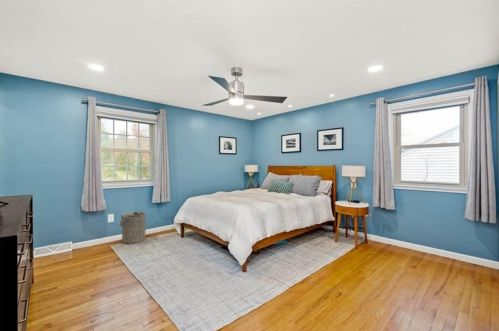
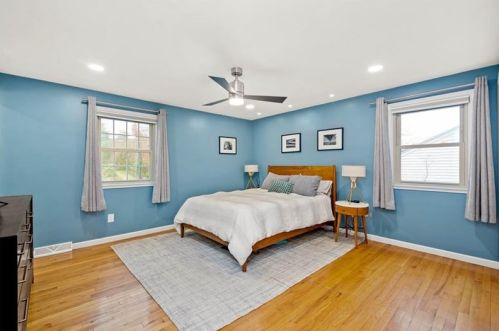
- laundry hamper [118,210,147,244]
